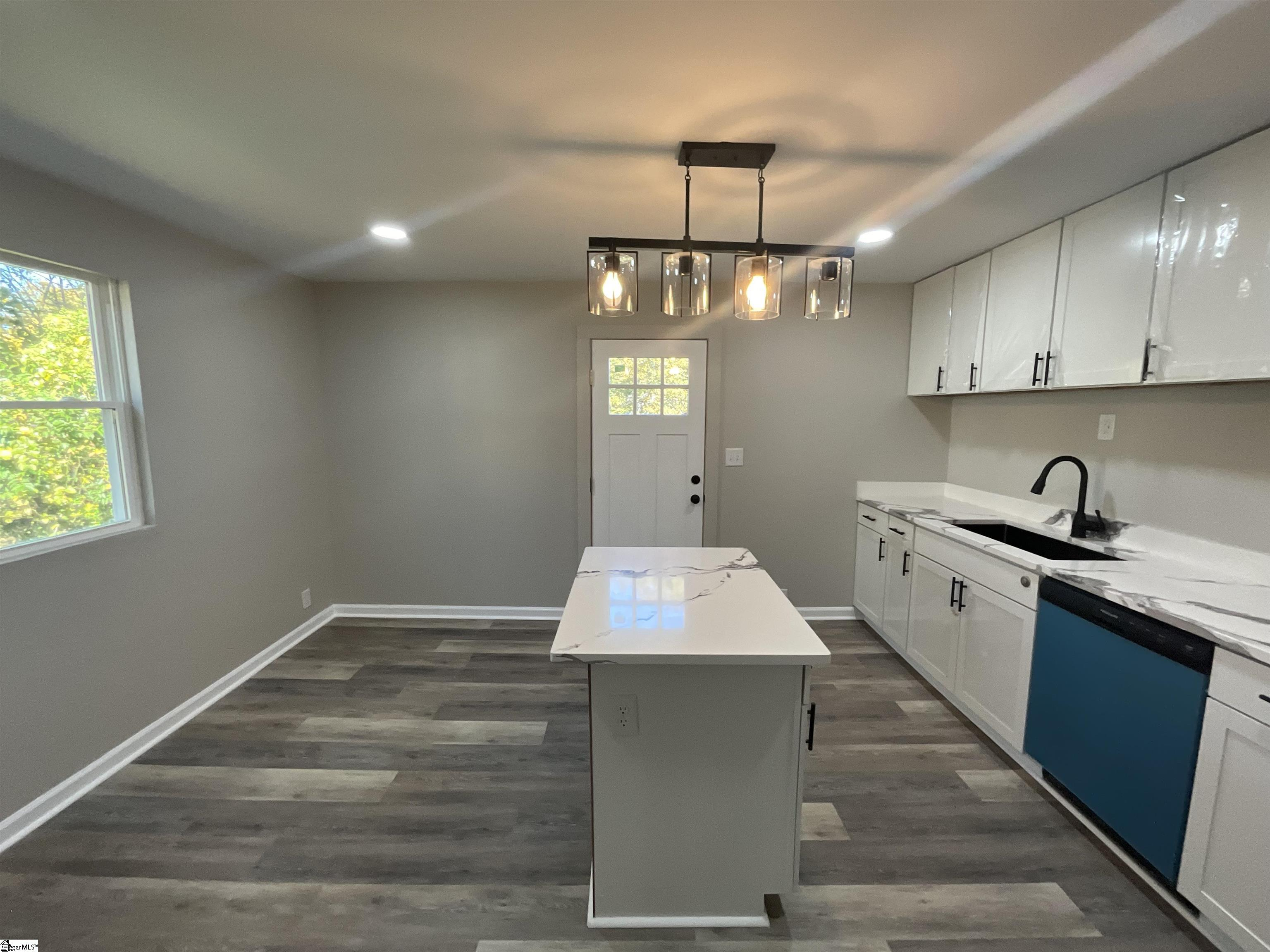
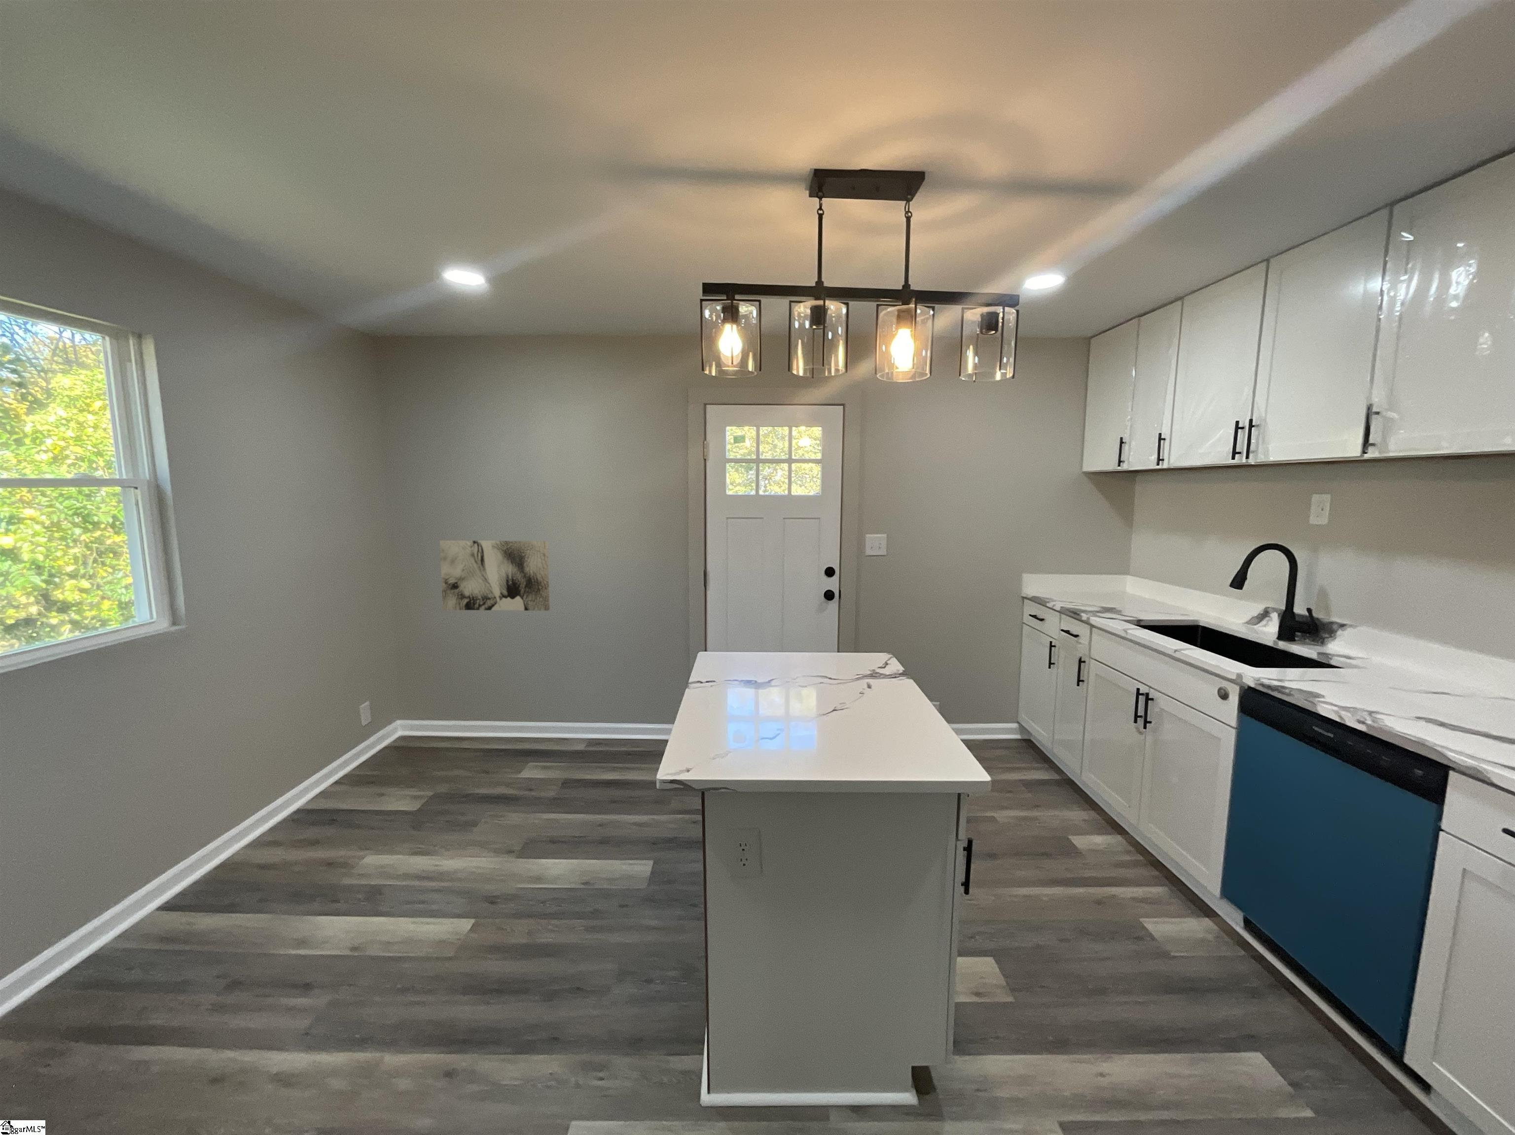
+ wall art [439,540,550,612]
